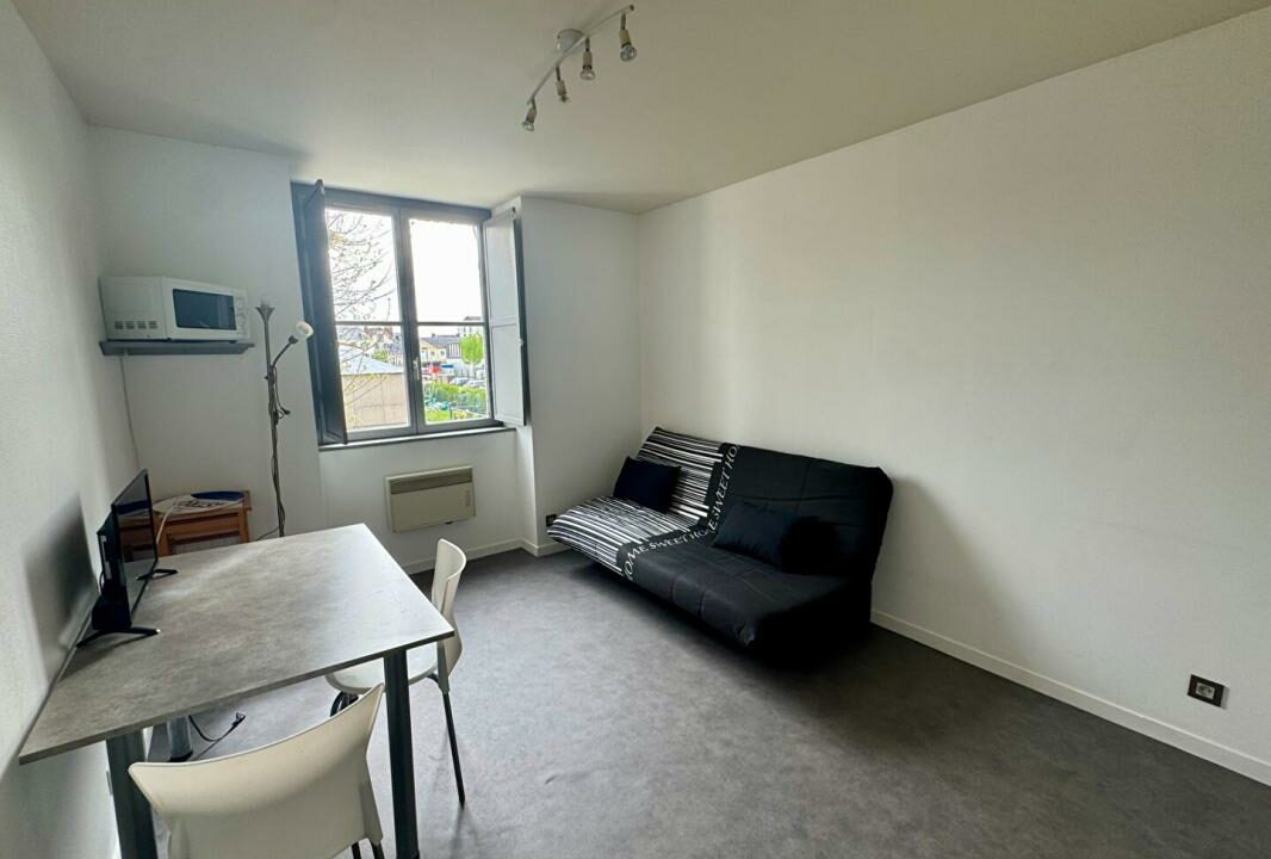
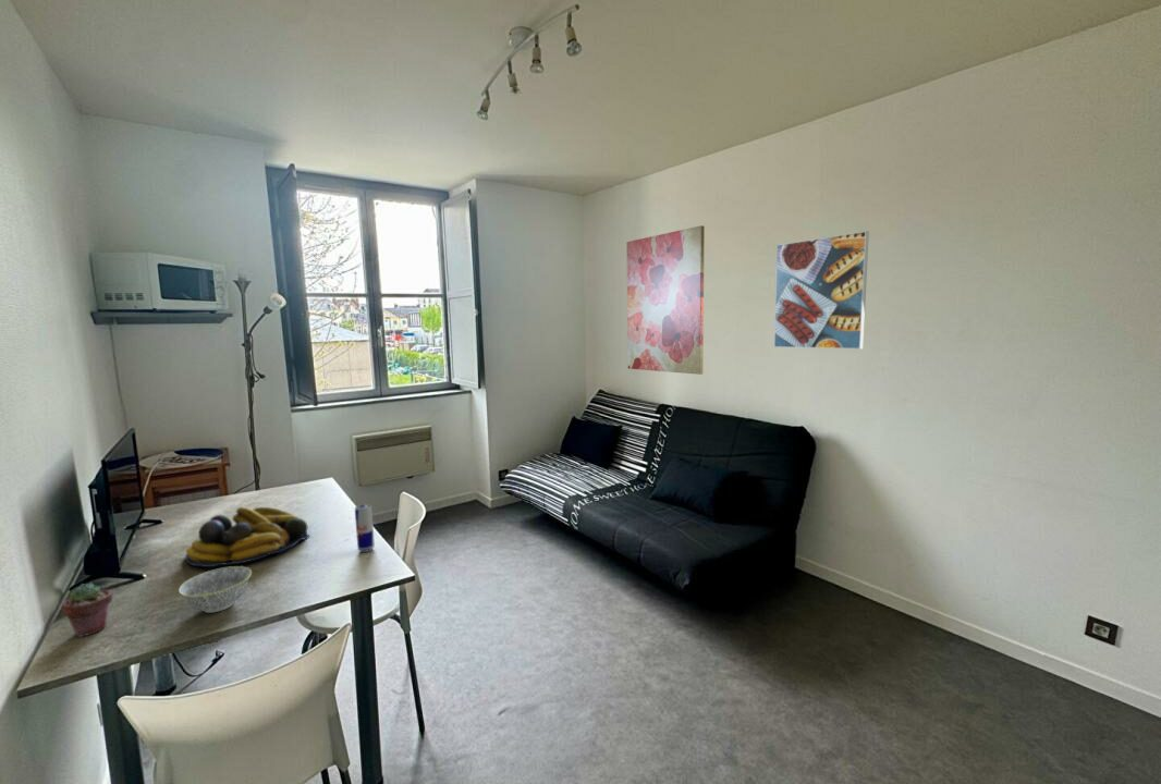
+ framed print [773,230,870,351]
+ fruit bowl [184,506,311,568]
+ bowl [178,565,253,614]
+ potted succulent [61,581,113,638]
+ wall art [626,224,706,376]
+ beverage can [354,503,376,553]
